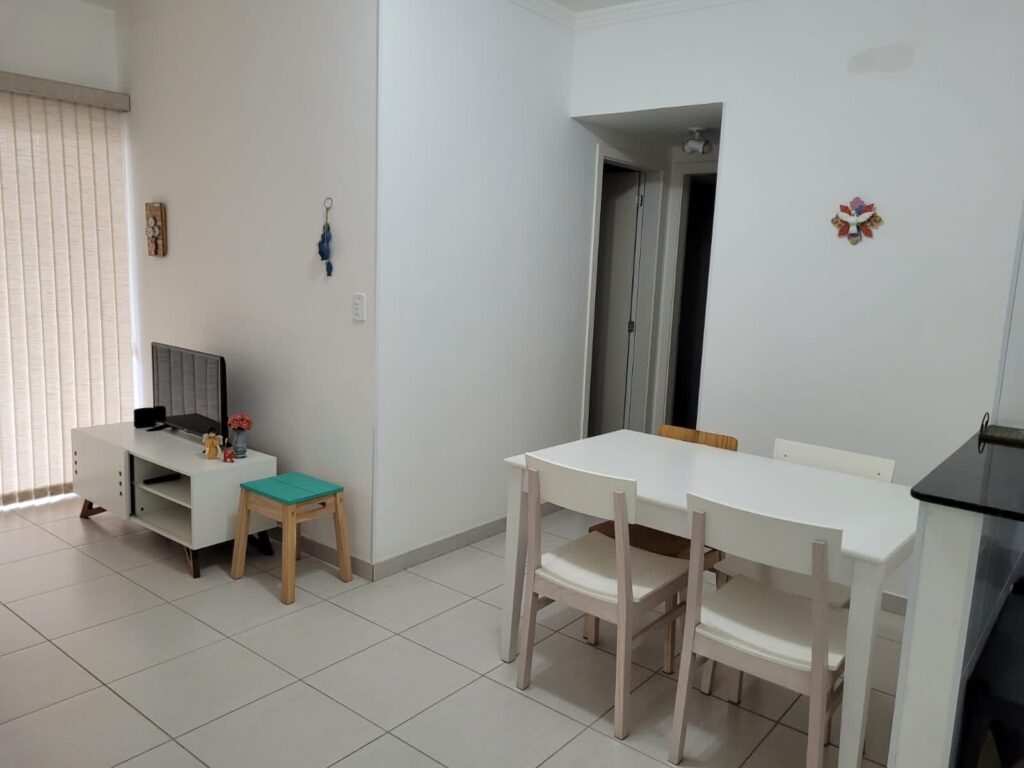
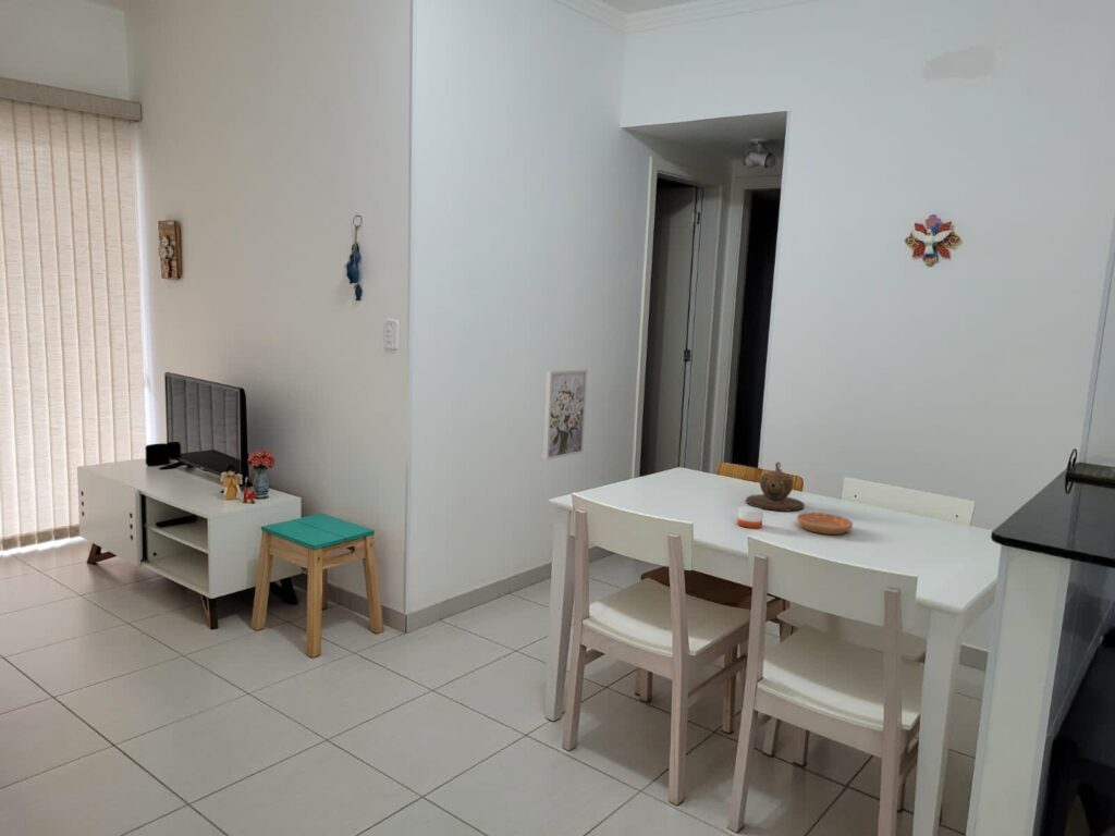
+ teapot [745,460,805,512]
+ candle [736,494,764,529]
+ wall art [542,368,588,460]
+ saucer [796,512,854,536]
